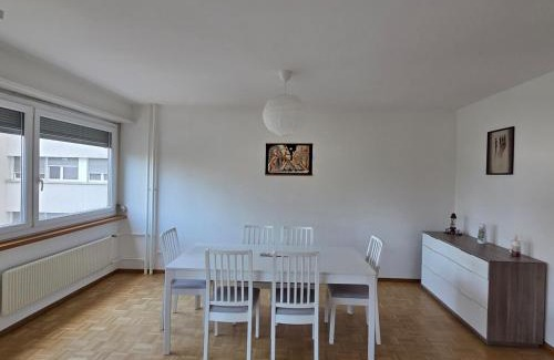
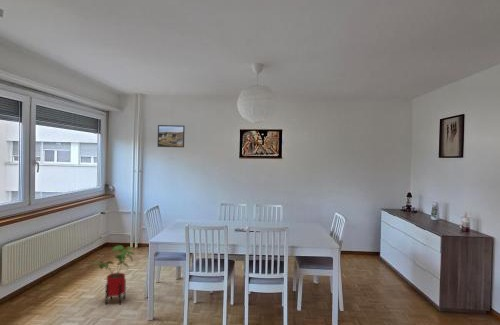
+ house plant [94,245,136,305]
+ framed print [157,124,186,148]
